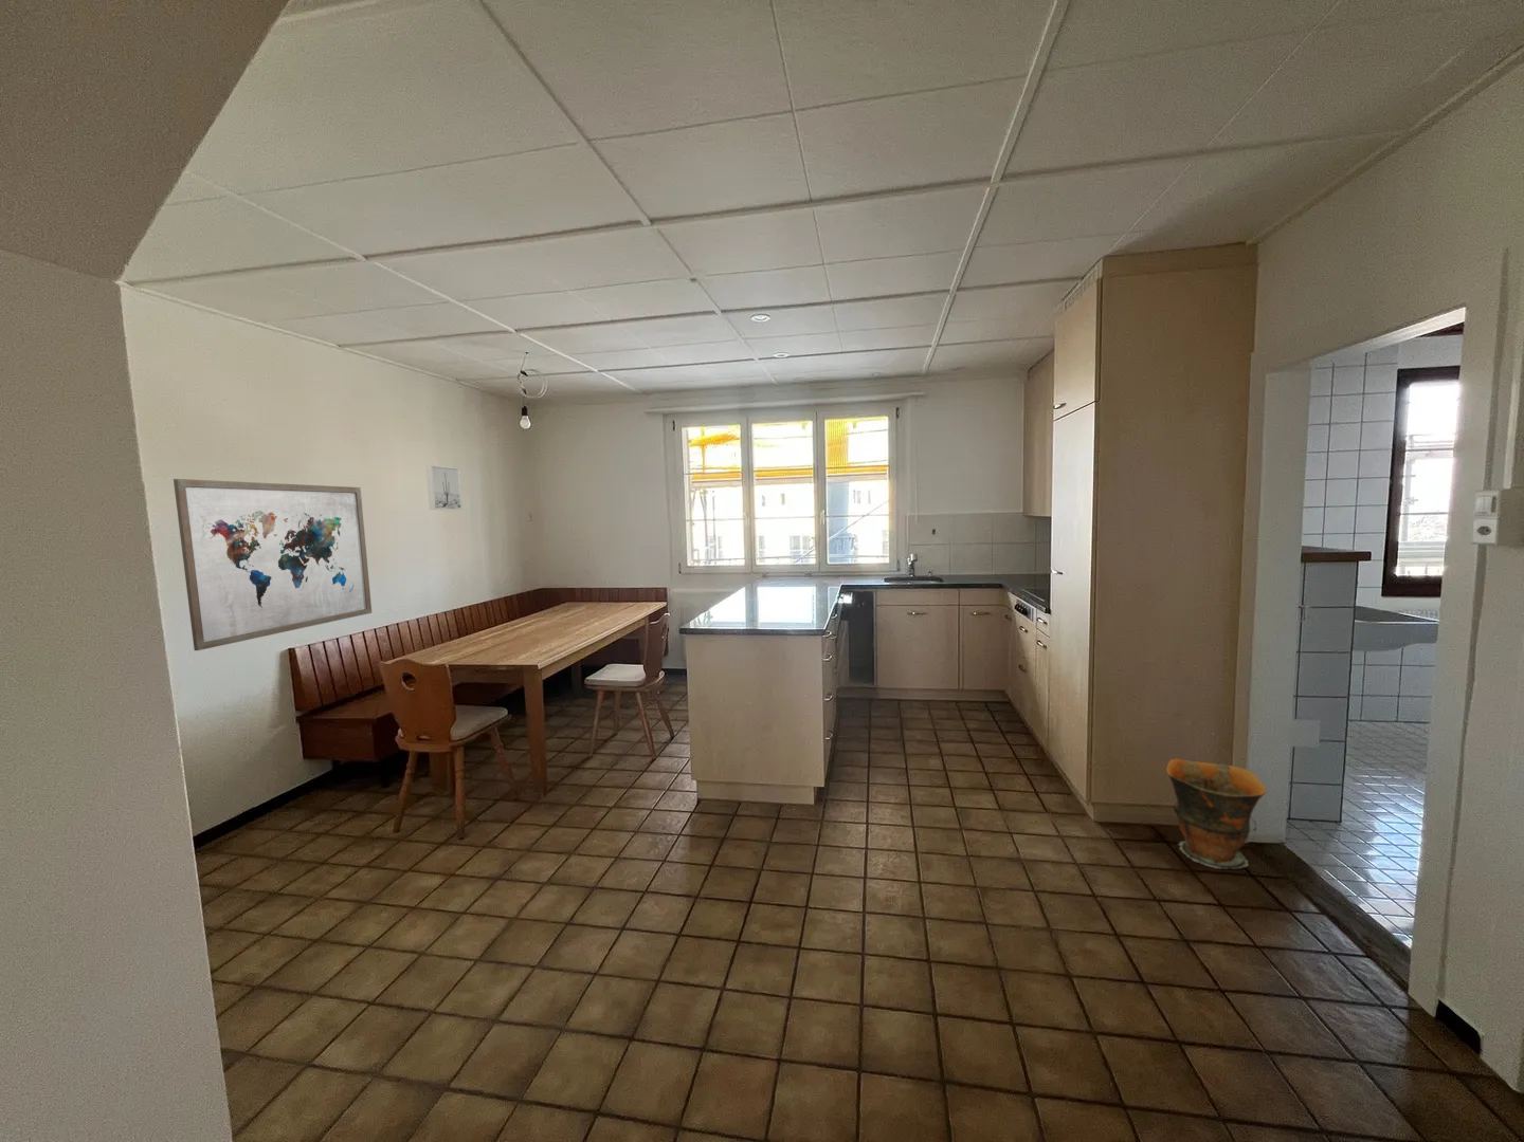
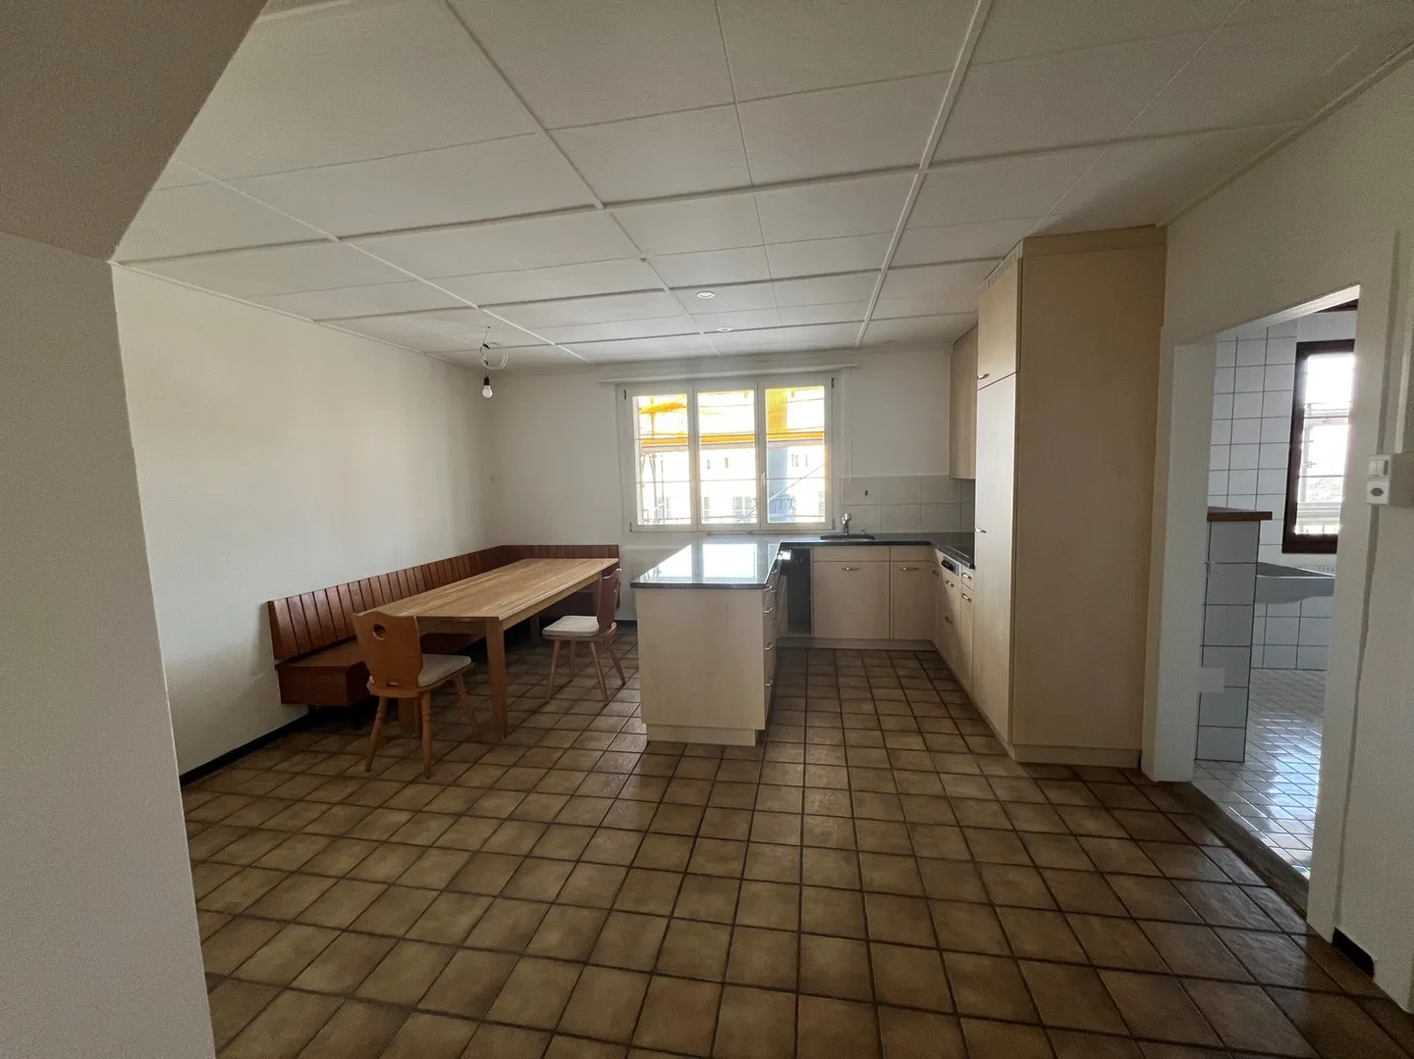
- bucket [1165,758,1268,870]
- wall art [173,477,372,651]
- wall art [426,464,463,511]
